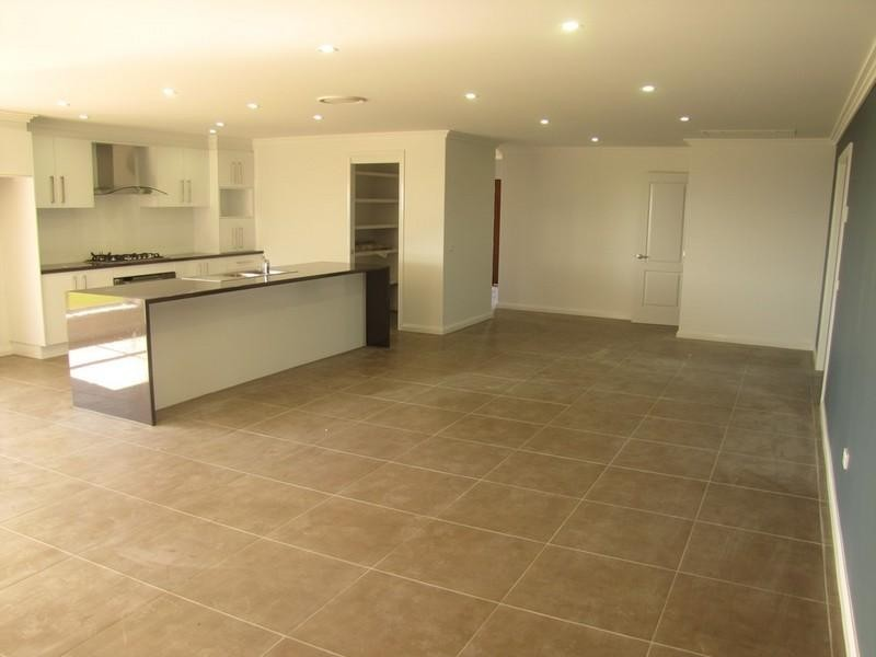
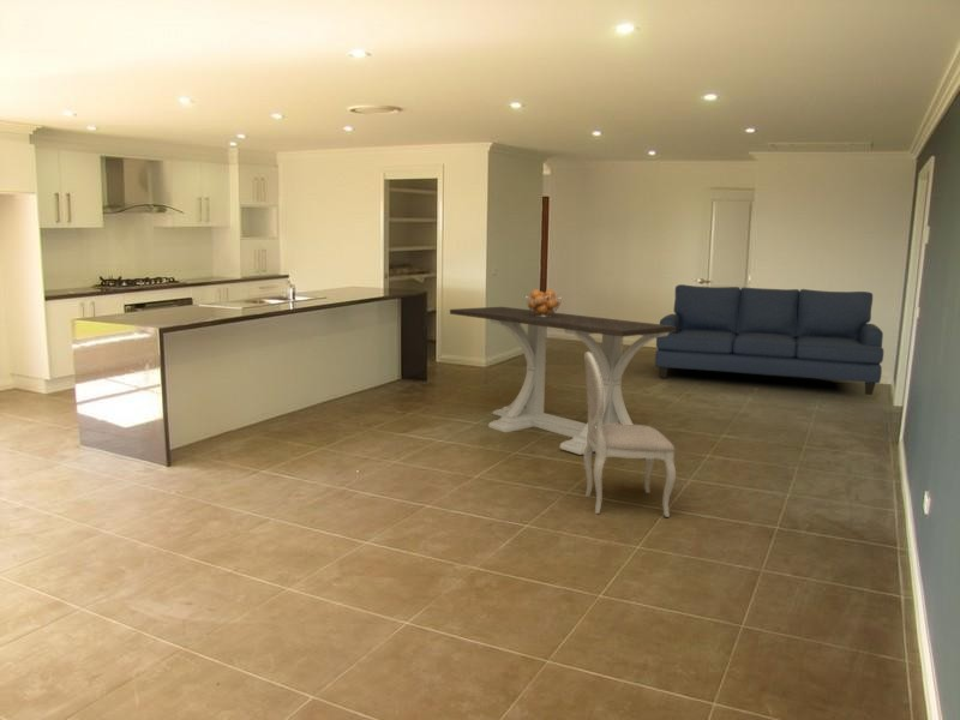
+ dining table [449,306,676,456]
+ dining chair [582,350,677,518]
+ fruit basket [524,288,564,317]
+ sofa [654,283,884,396]
